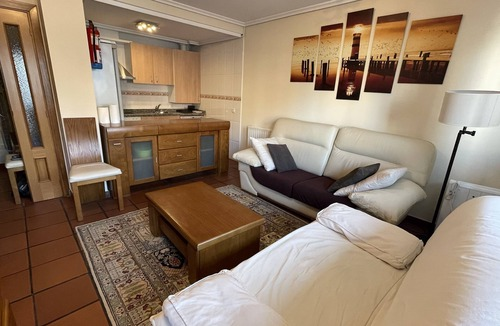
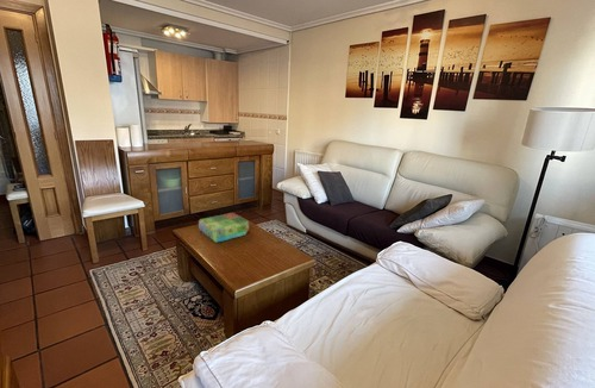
+ board game [198,212,250,244]
